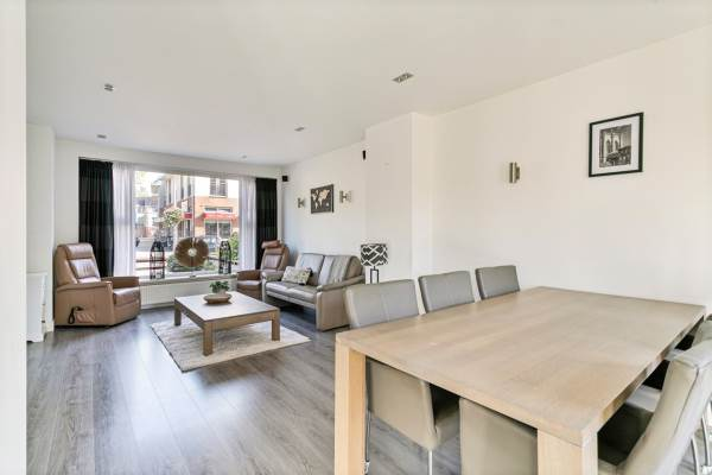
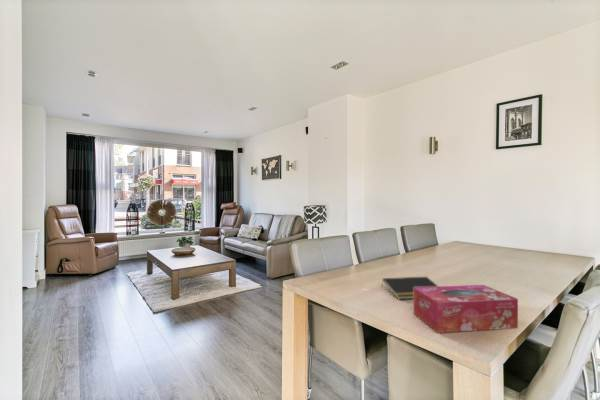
+ notepad [380,276,439,300]
+ tissue box [412,284,519,334]
